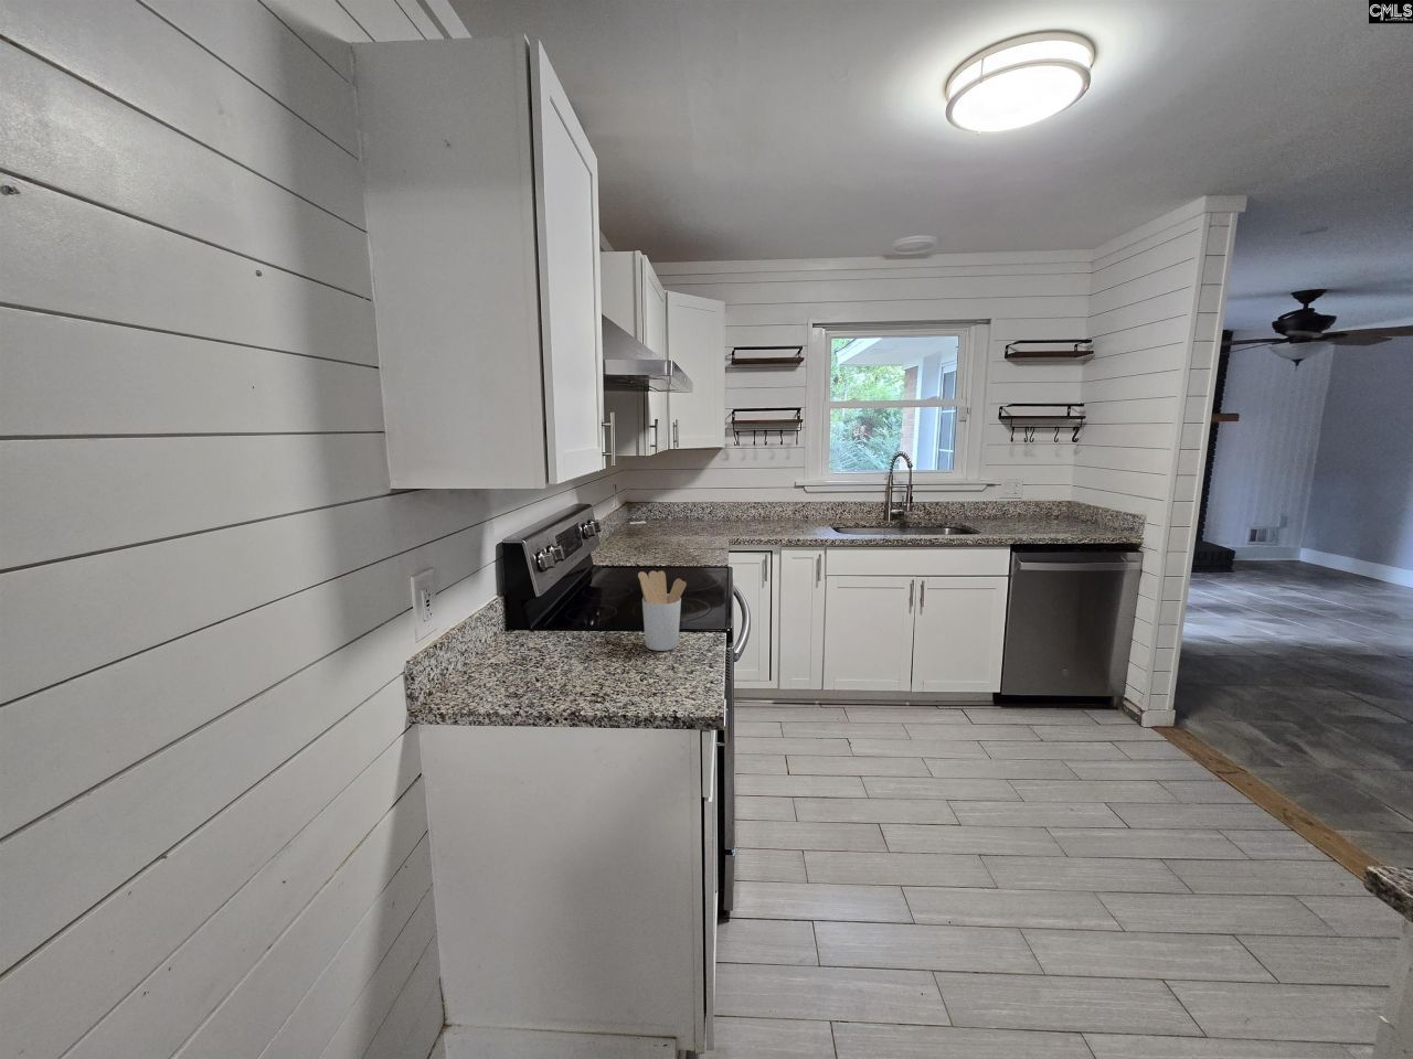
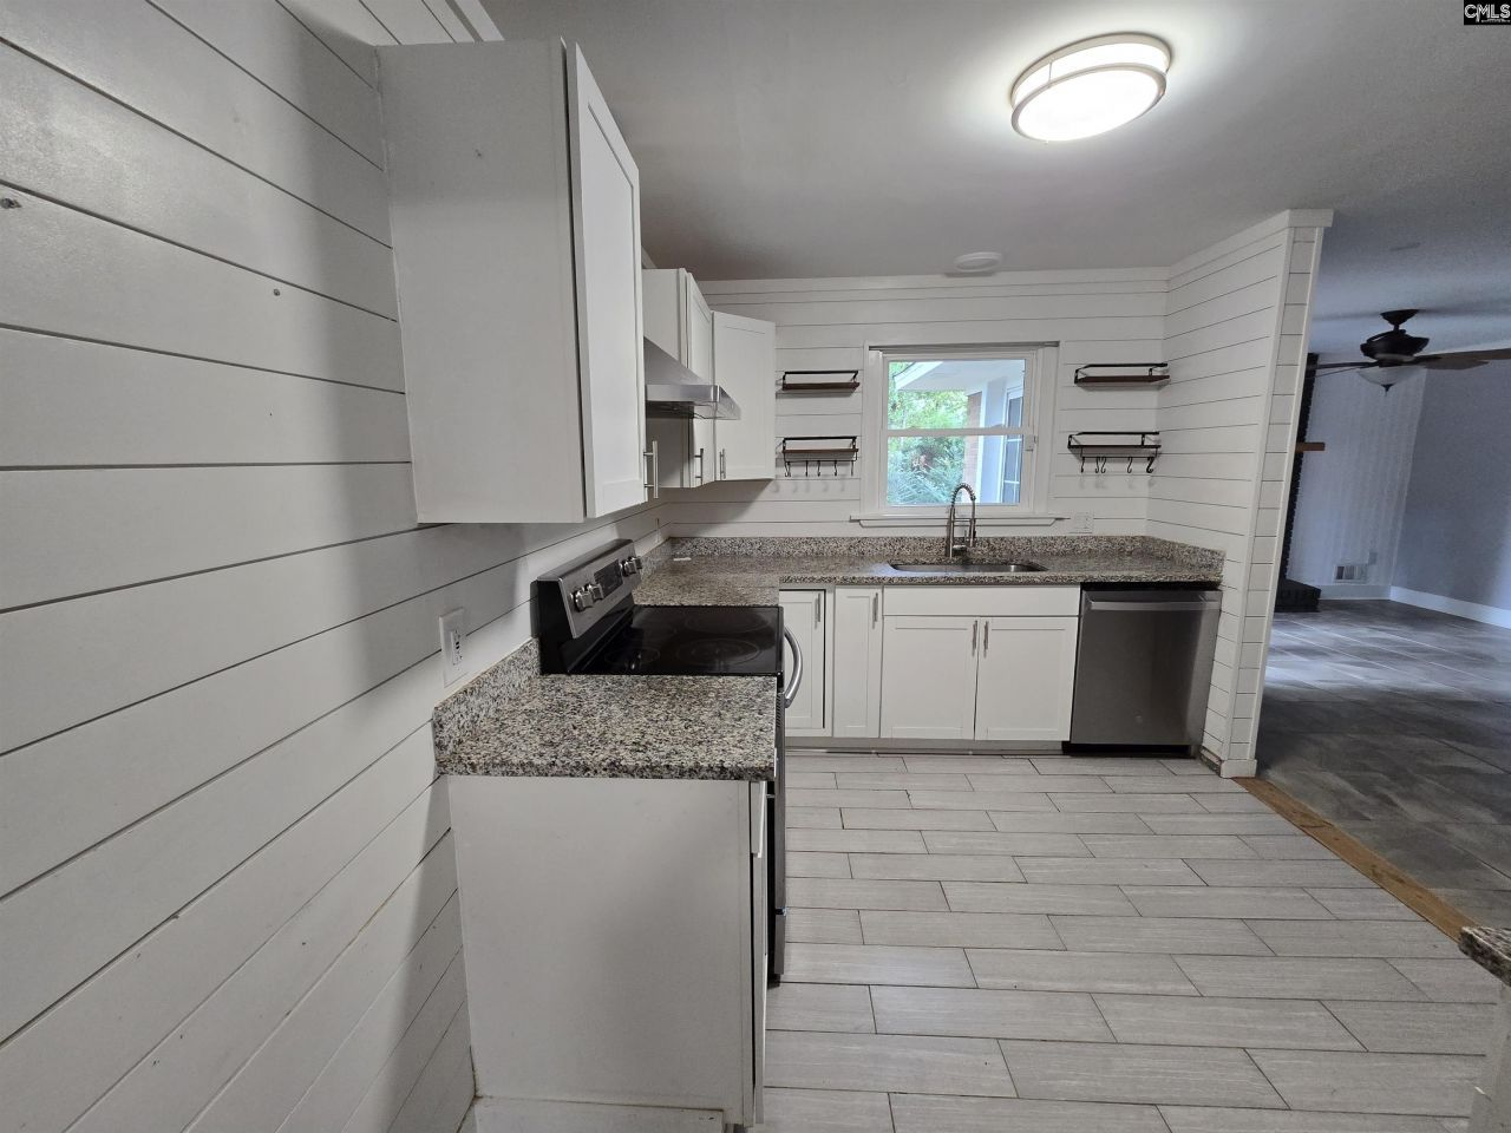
- utensil holder [636,571,688,652]
